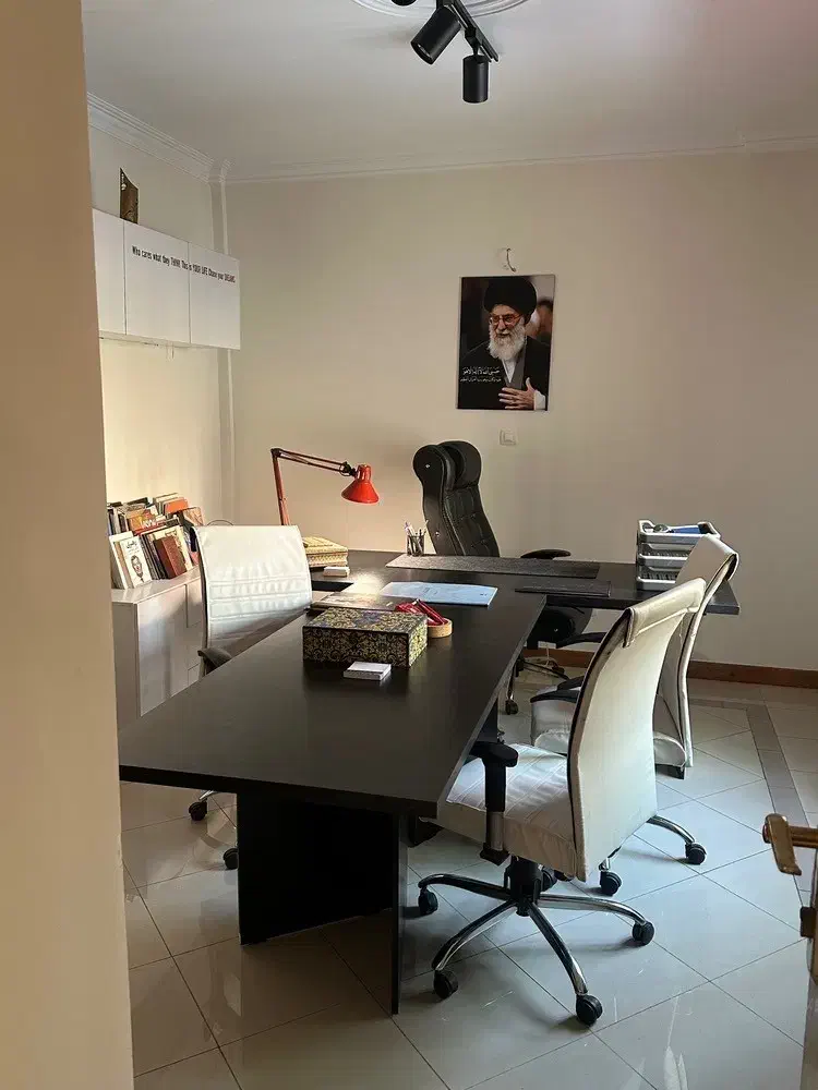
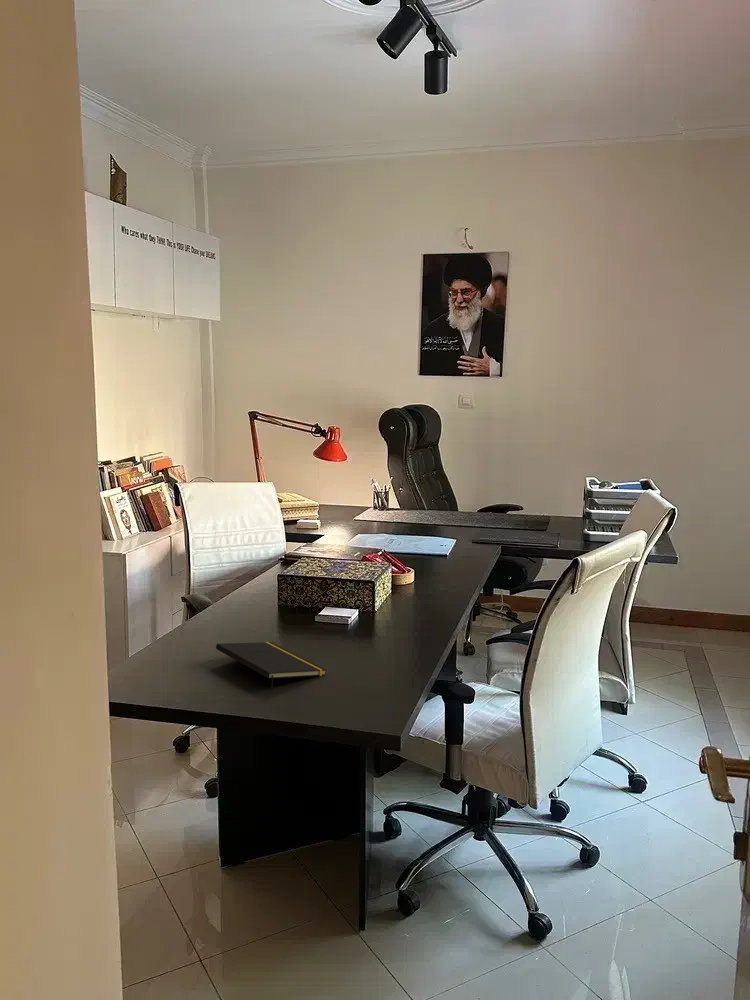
+ notepad [215,641,328,694]
